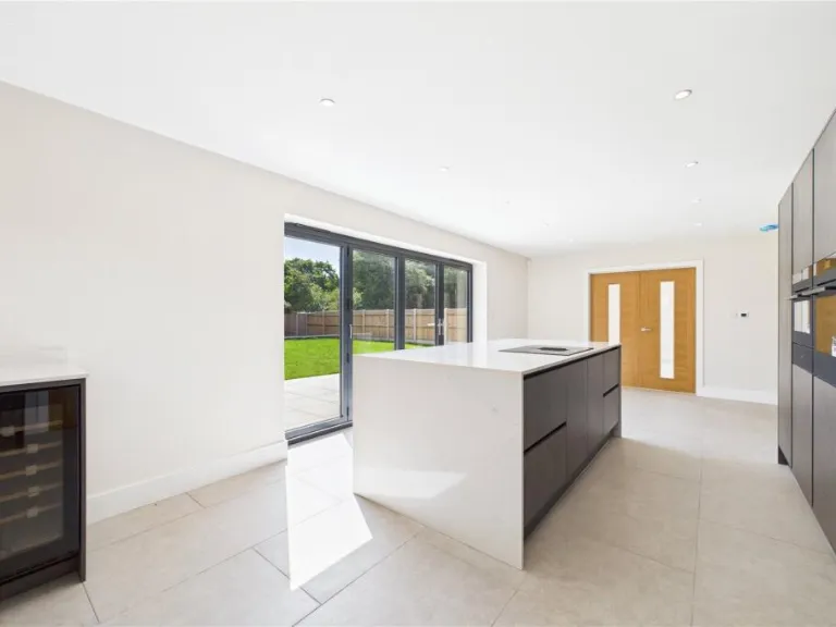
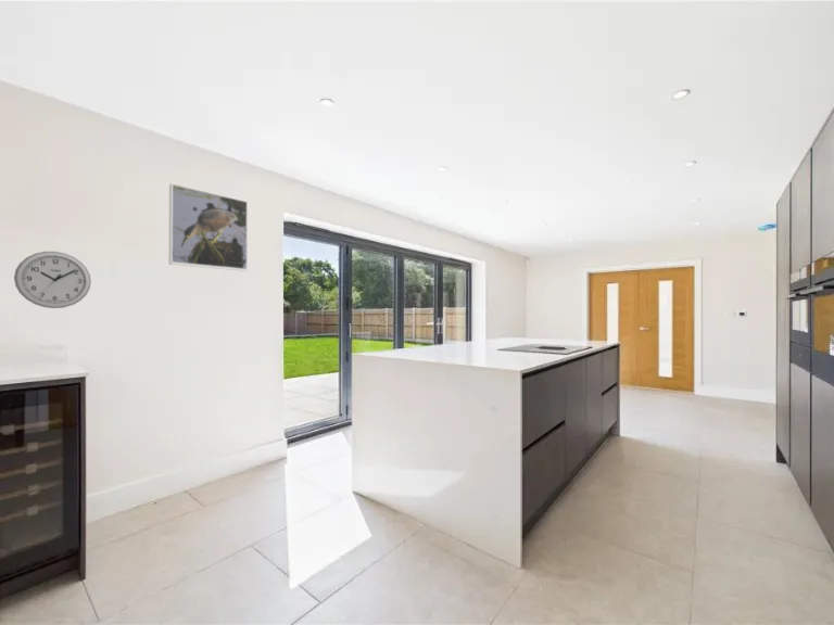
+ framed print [168,182,249,272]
+ wall clock [13,251,92,309]
